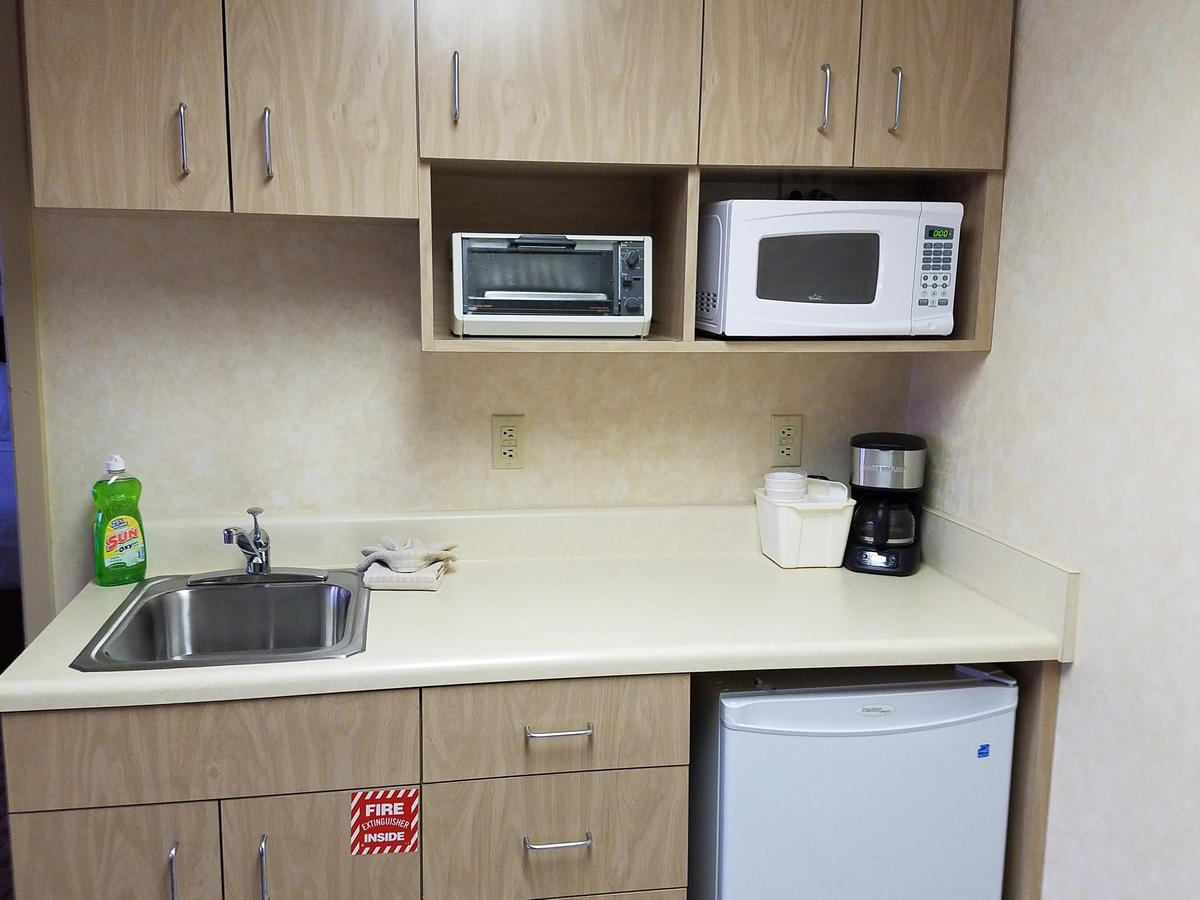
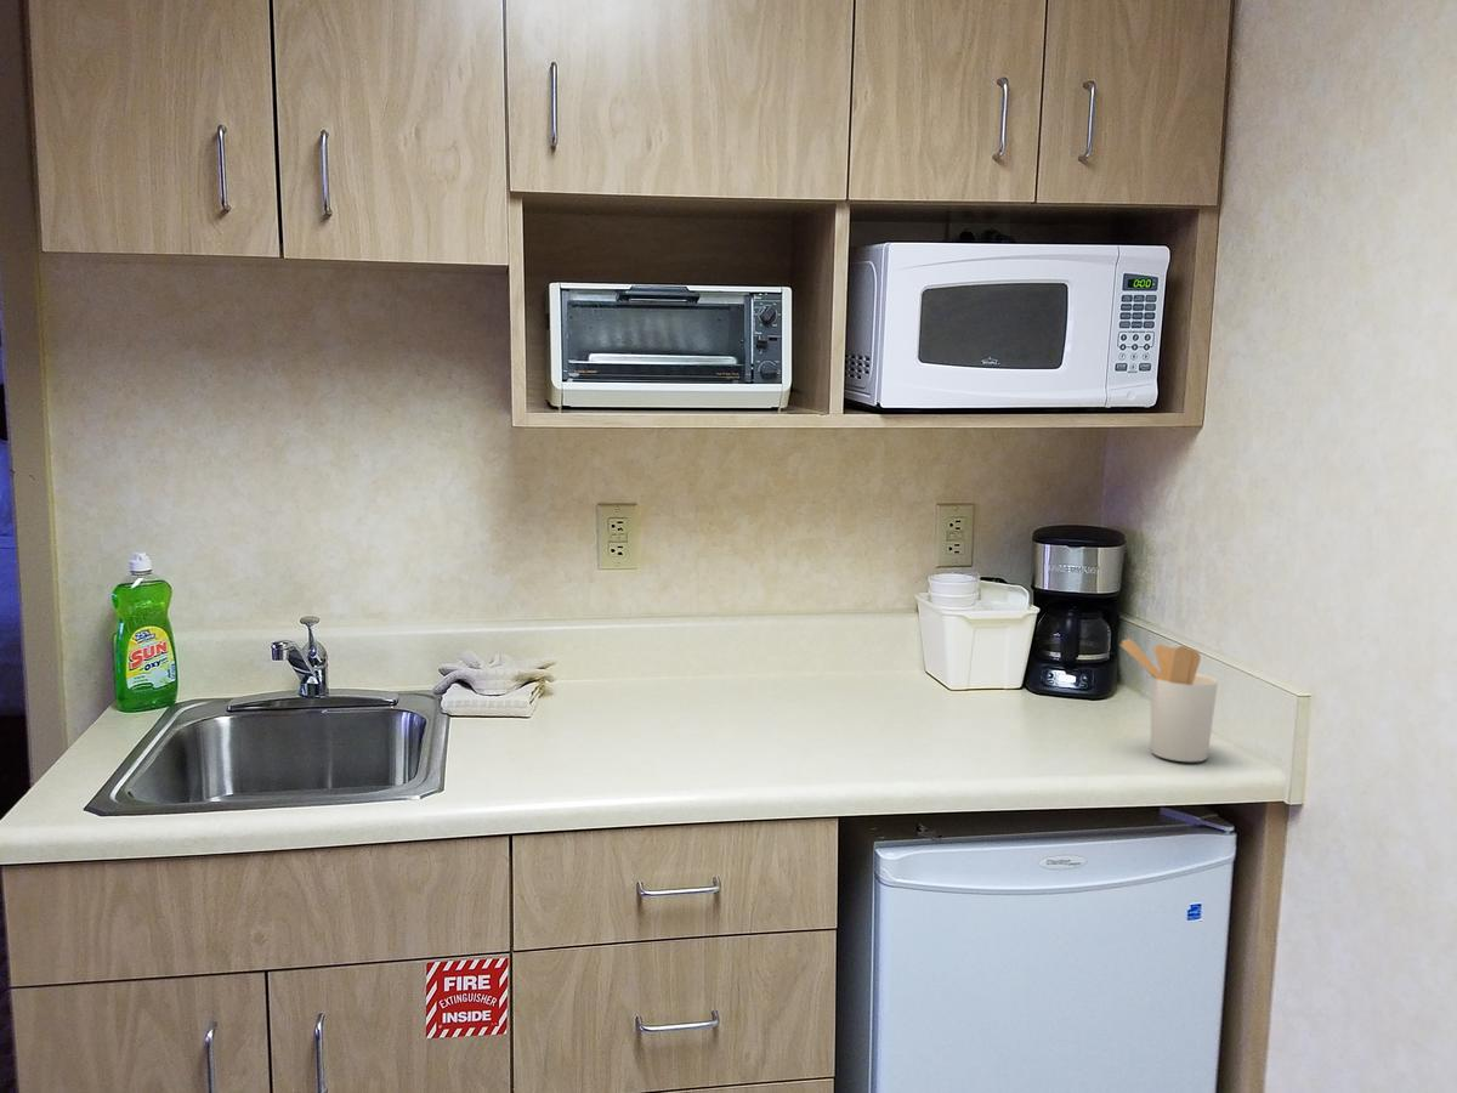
+ utensil holder [1119,638,1219,763]
